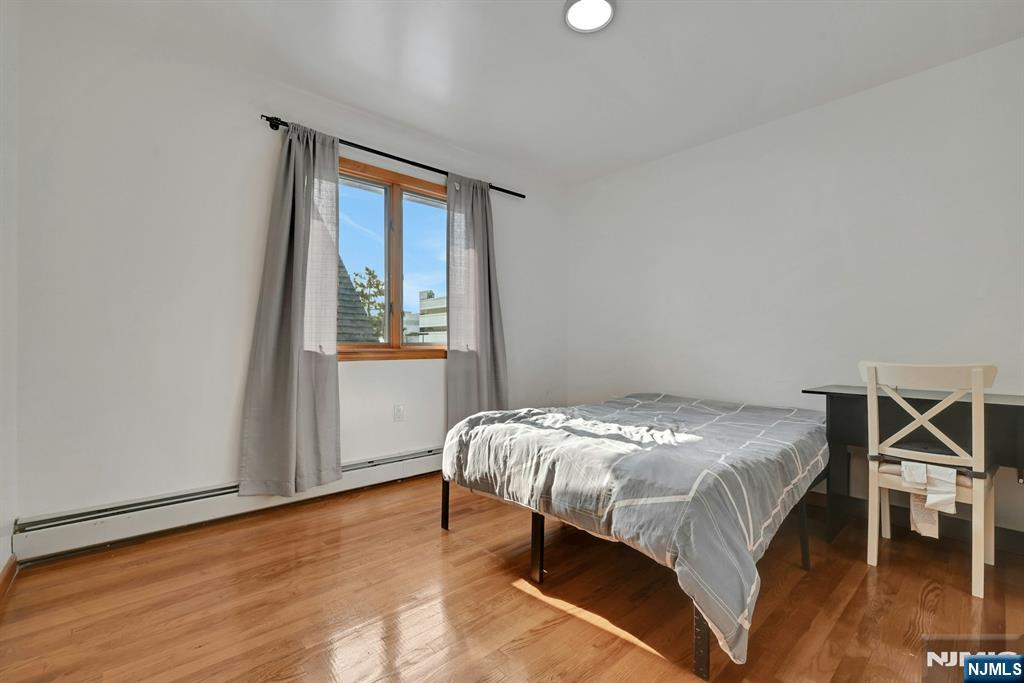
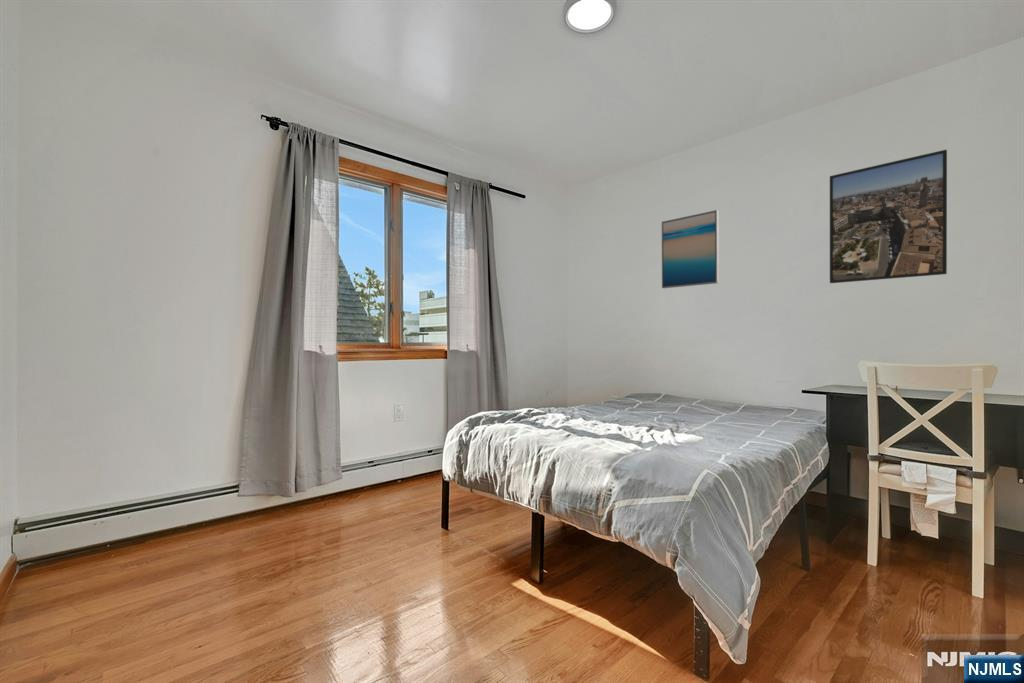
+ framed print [829,149,948,284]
+ wall art [661,209,720,289]
